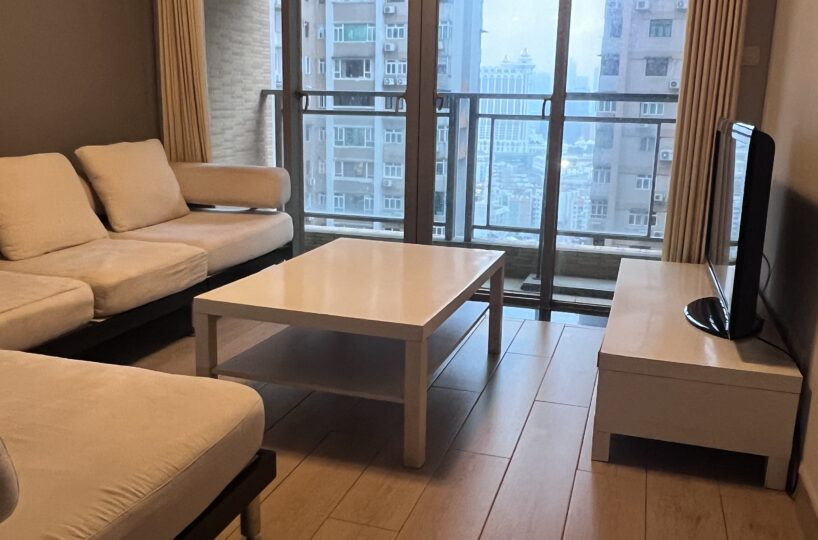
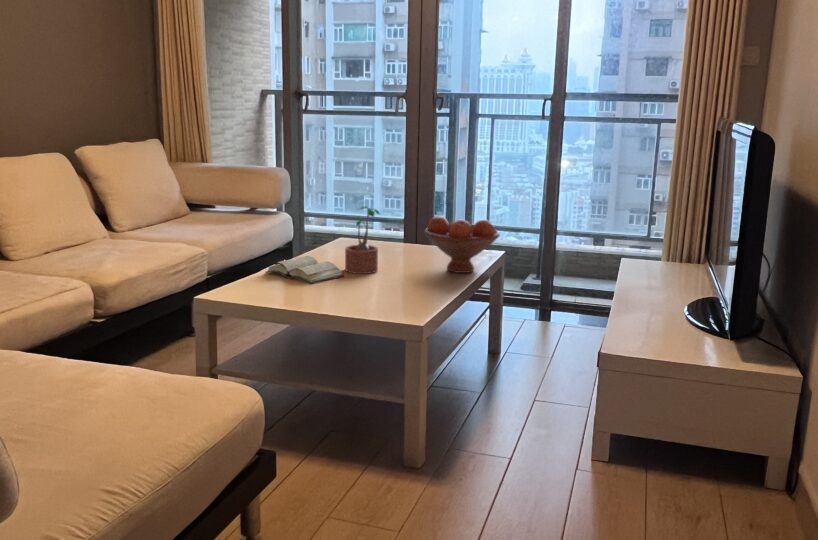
+ diary [264,255,345,285]
+ potted plant [344,205,382,275]
+ fruit bowl [423,215,501,274]
